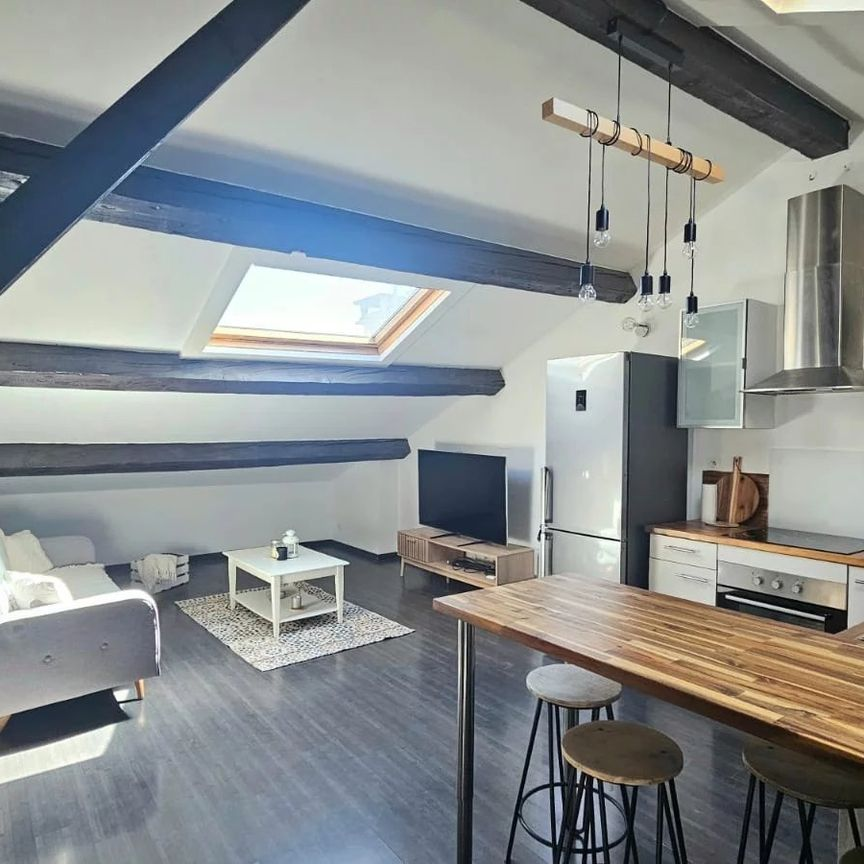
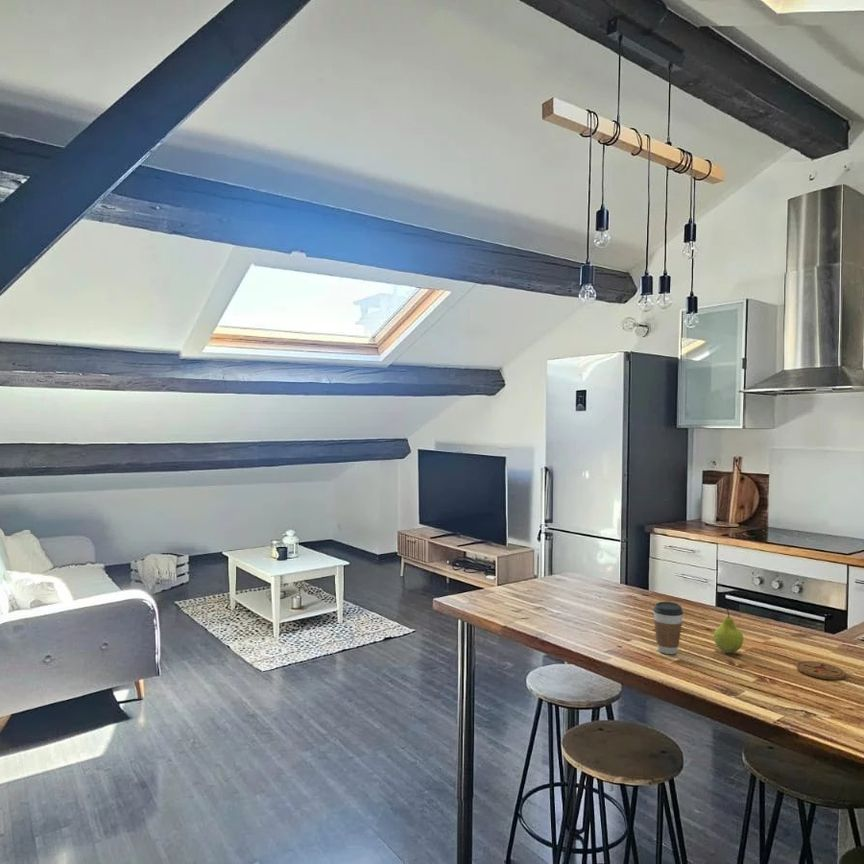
+ fruit [713,606,745,654]
+ coffee cup [652,601,684,655]
+ coaster [795,660,846,681]
